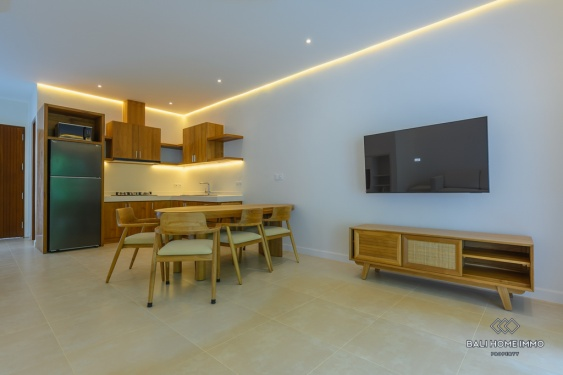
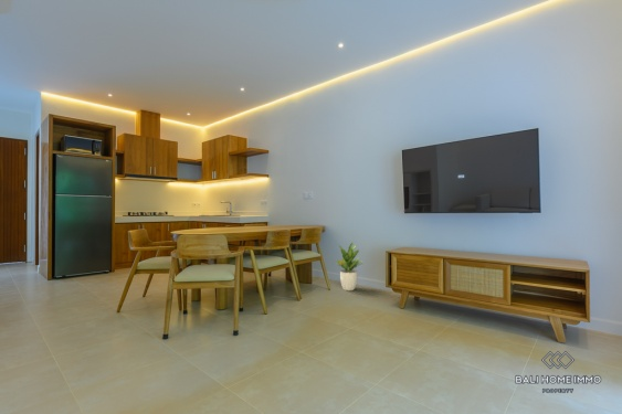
+ potted plant [333,241,366,291]
